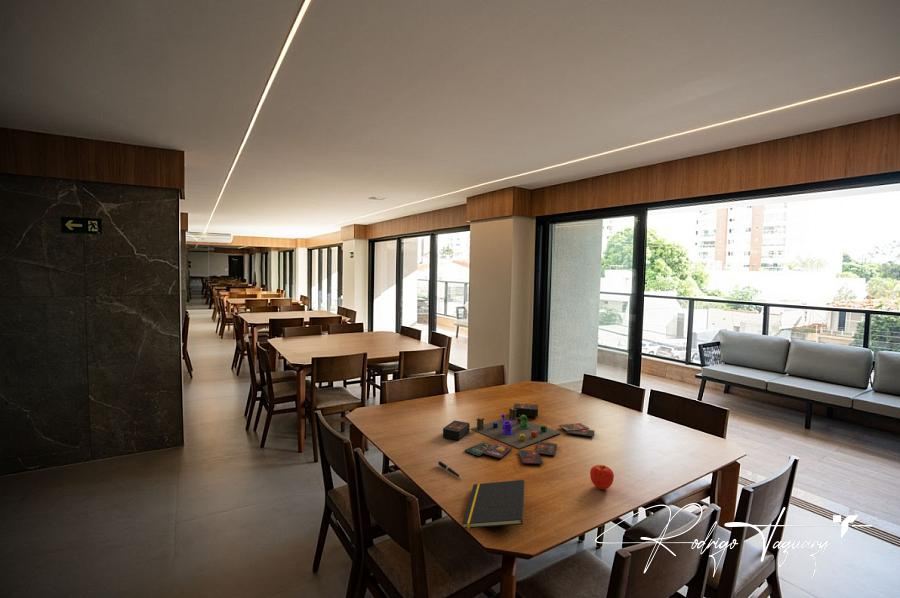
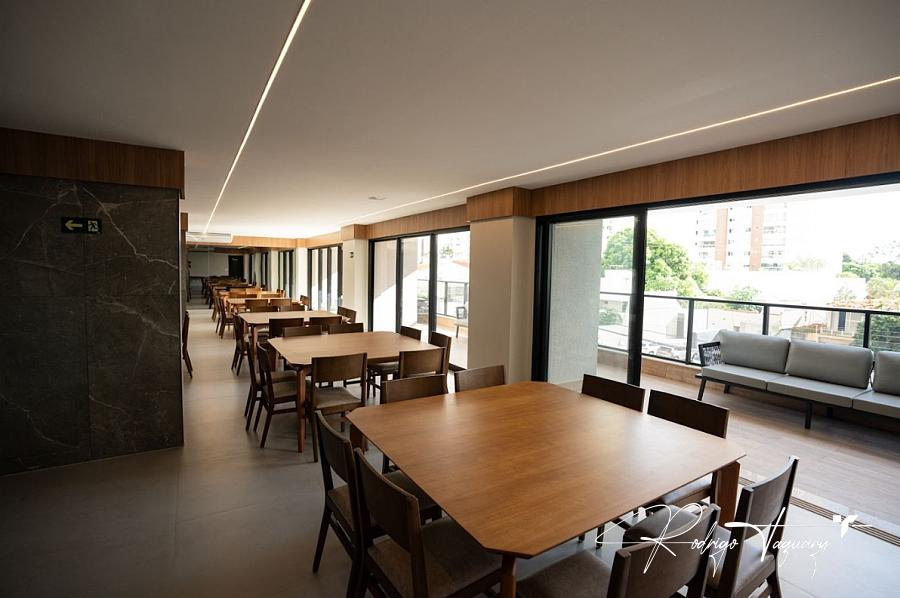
- board game [442,402,595,465]
- fruit [589,464,615,491]
- notepad [461,479,526,530]
- pen [437,460,464,480]
